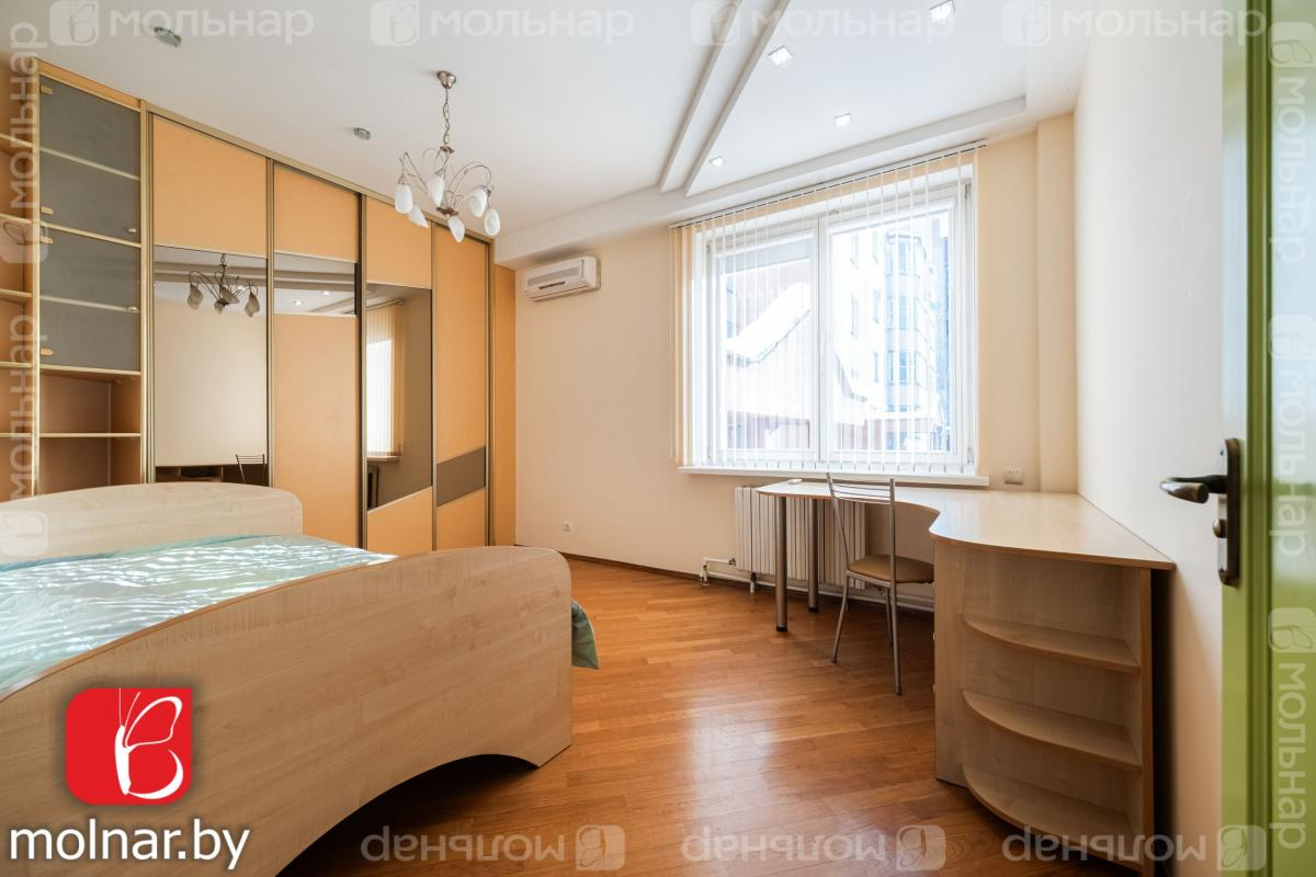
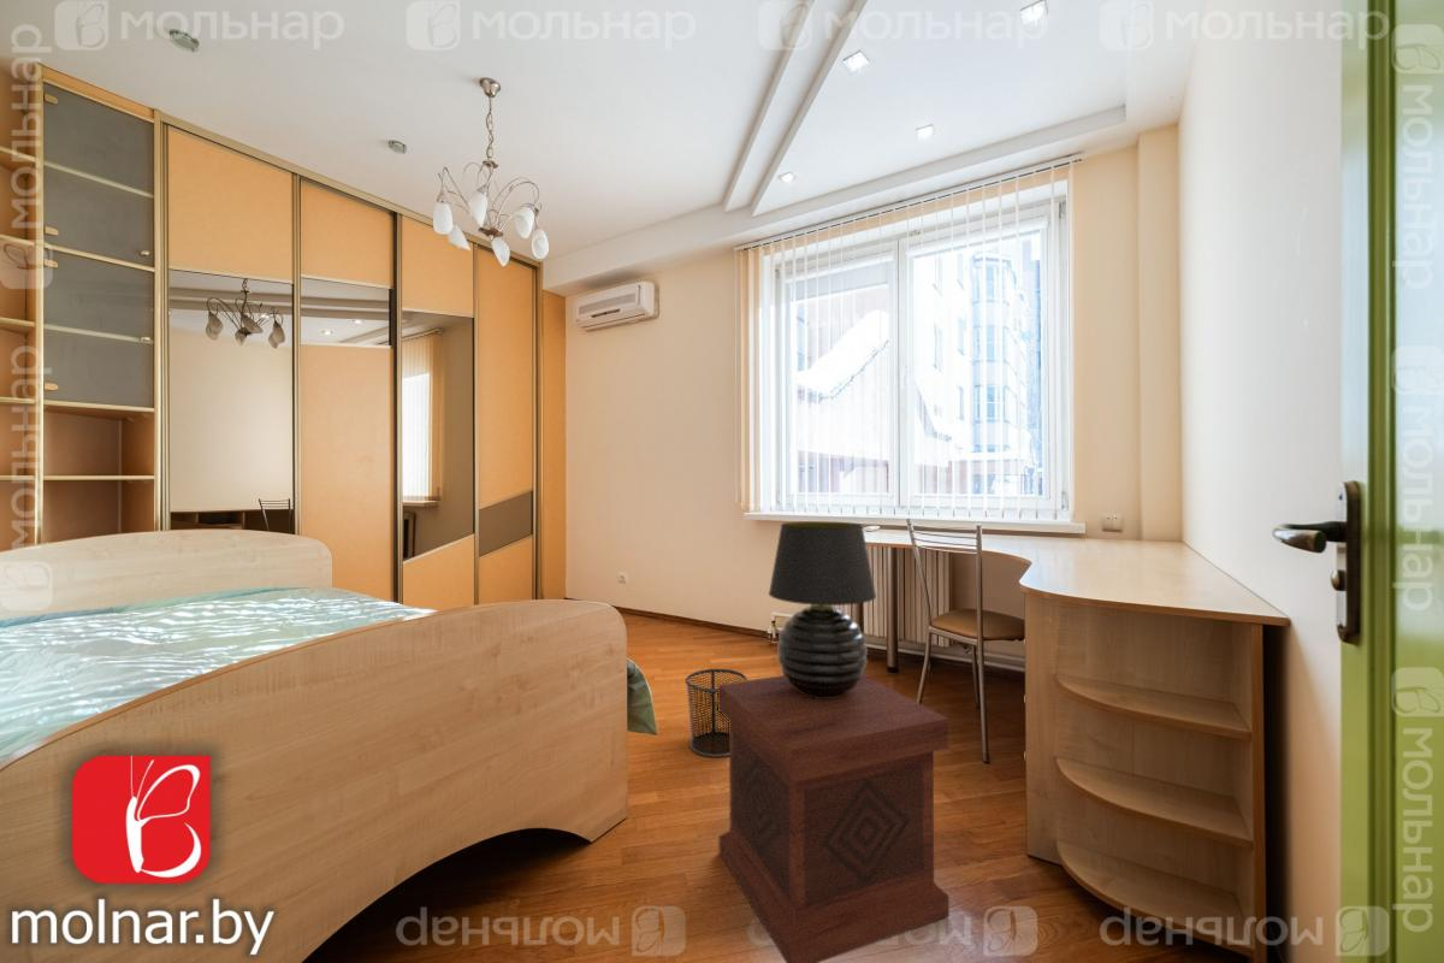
+ side table [717,674,951,963]
+ table lamp [768,520,877,698]
+ waste bin [683,668,748,758]
